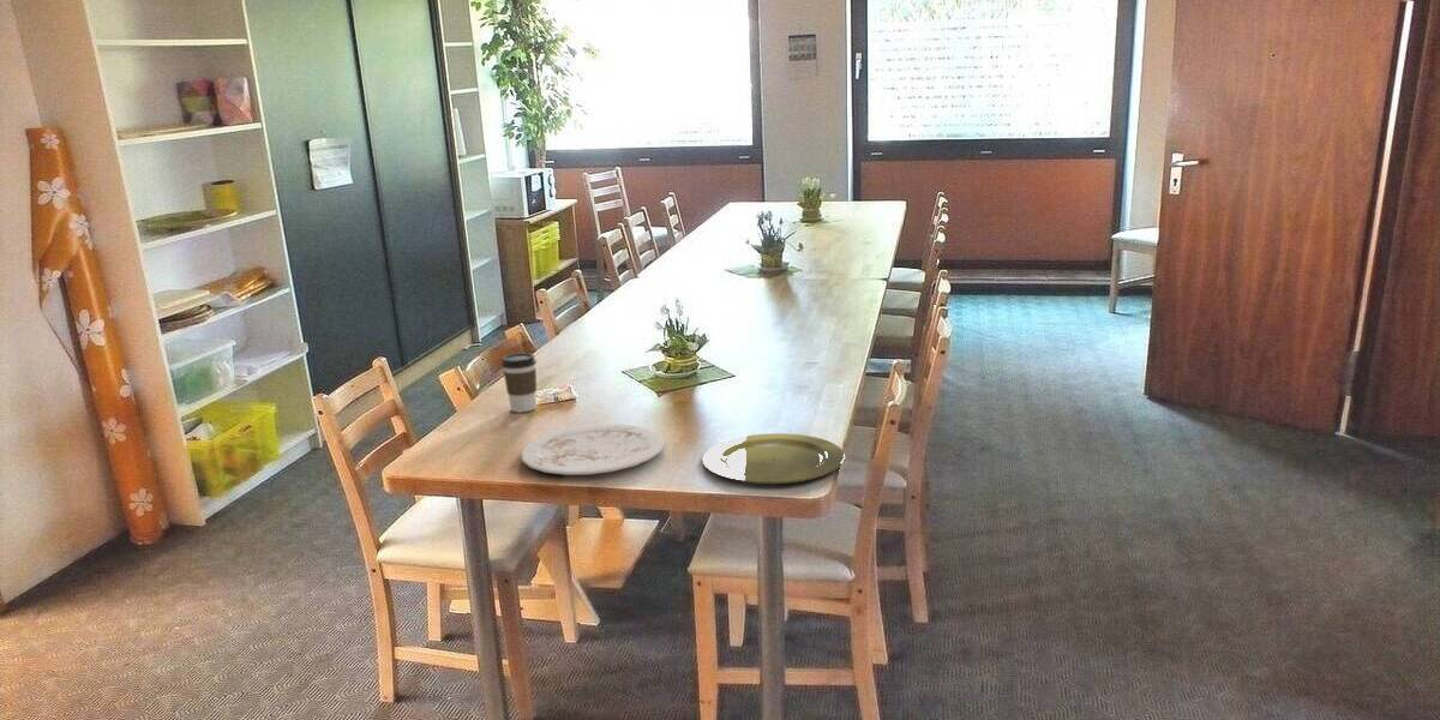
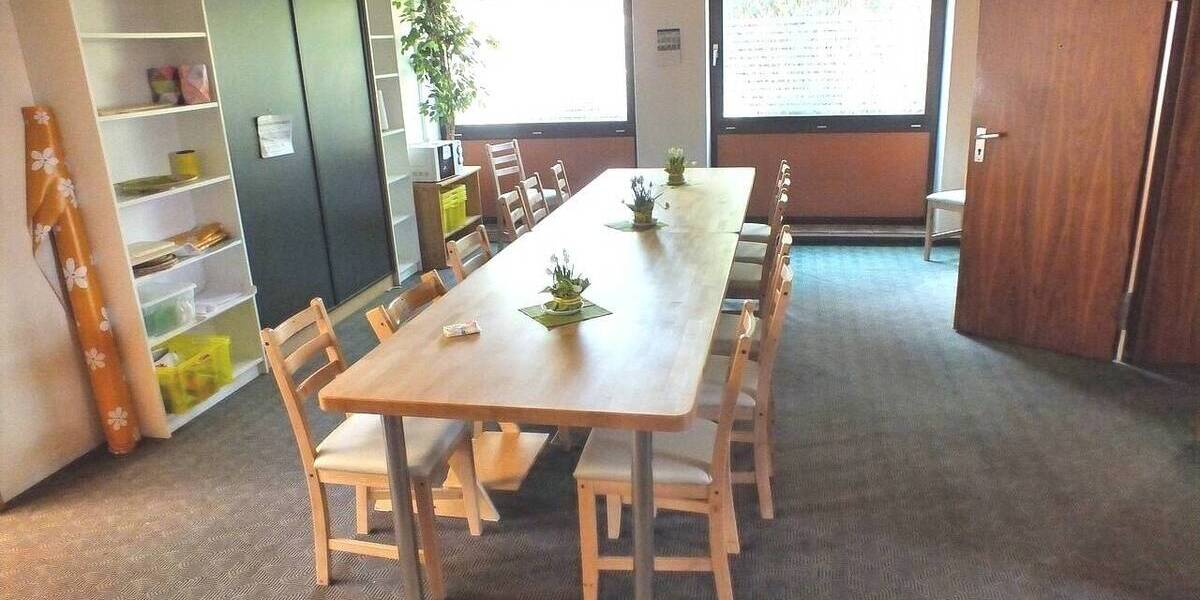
- coffee cup [500,352,538,413]
- plate [520,422,665,476]
- plate [701,432,846,485]
